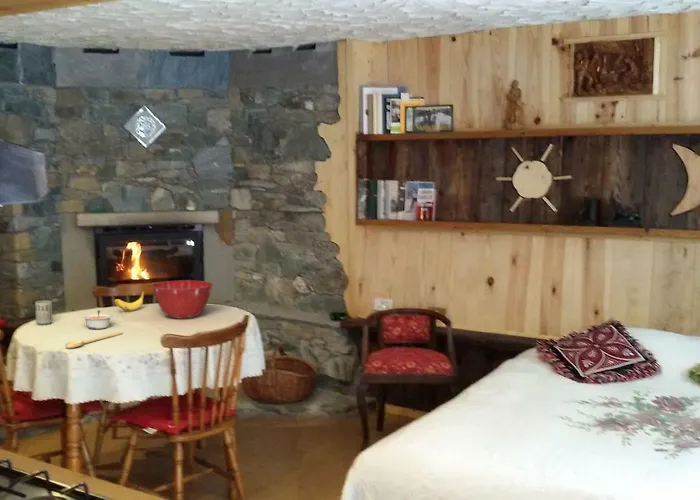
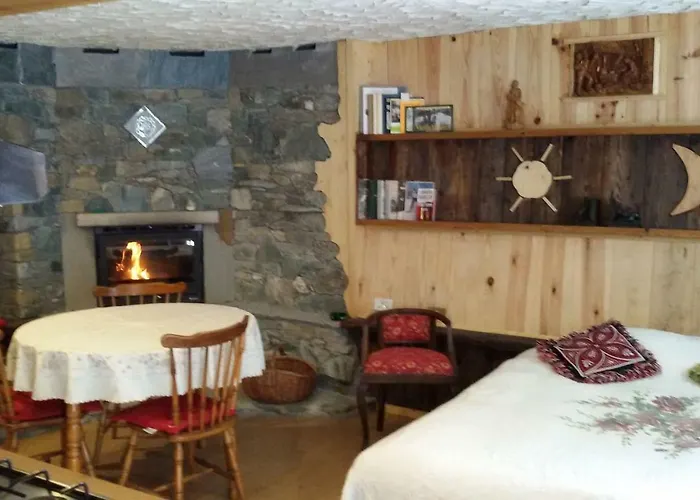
- mixing bowl [151,279,214,319]
- banana [114,290,145,312]
- spoon [64,331,124,349]
- legume [82,309,114,330]
- cup [34,300,53,326]
